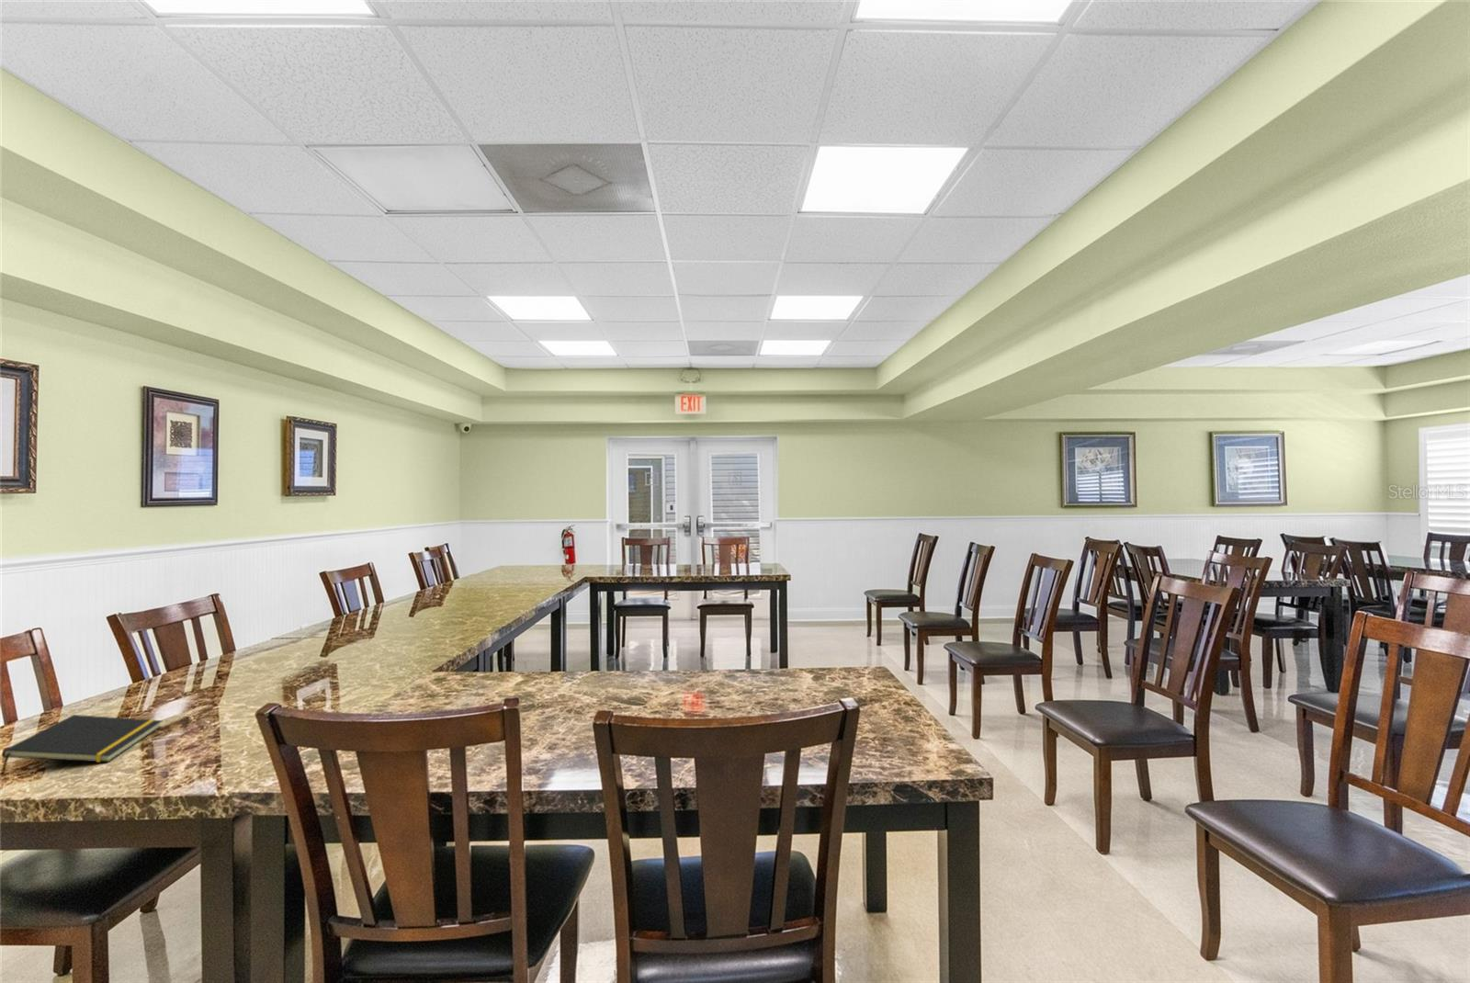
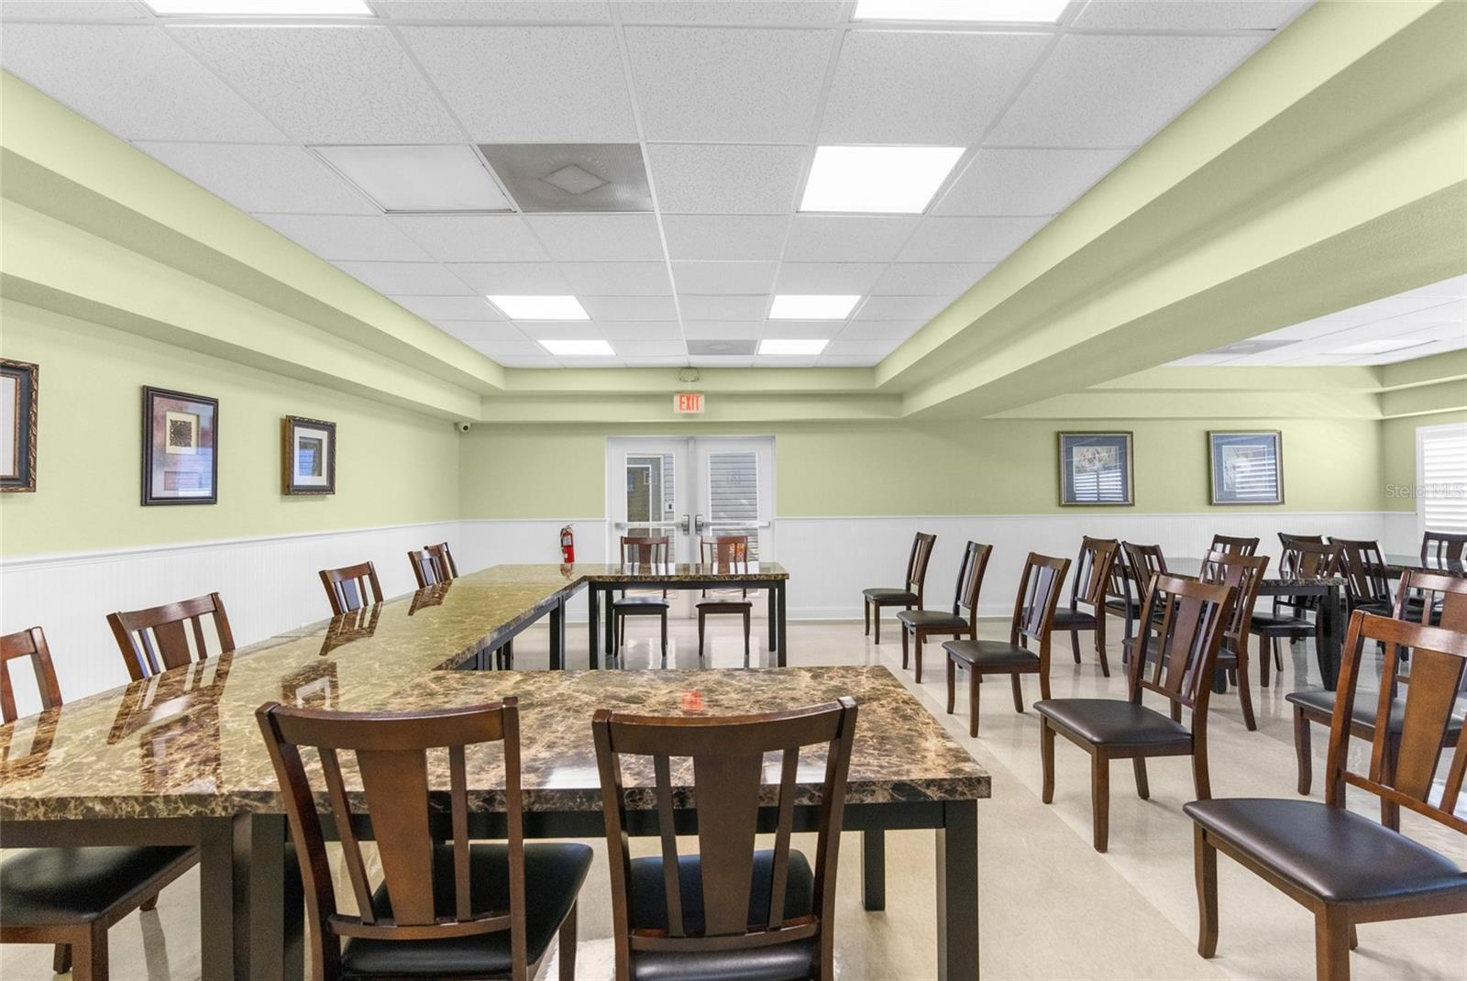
- notepad [0,714,162,777]
